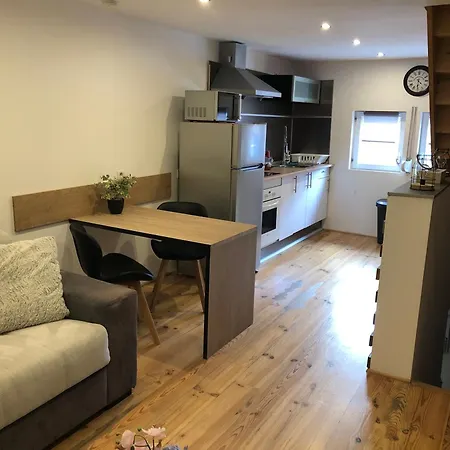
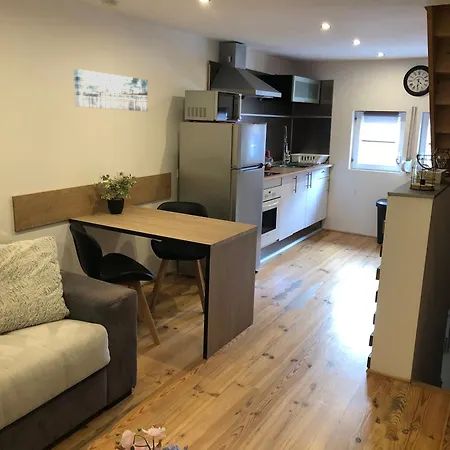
+ wall art [73,68,149,112]
